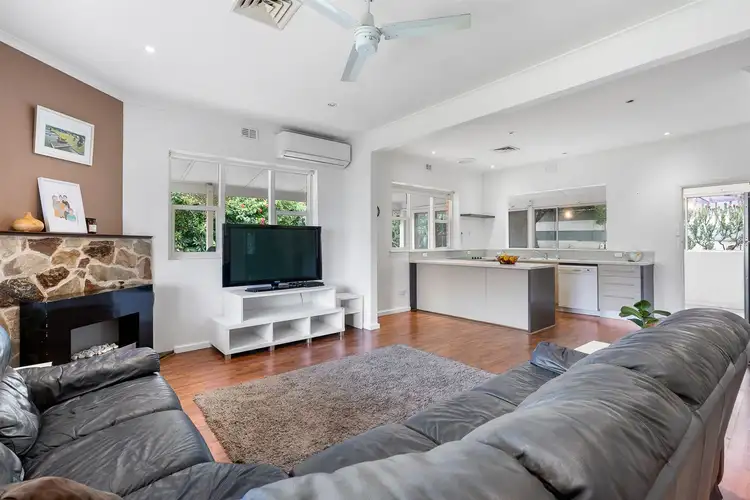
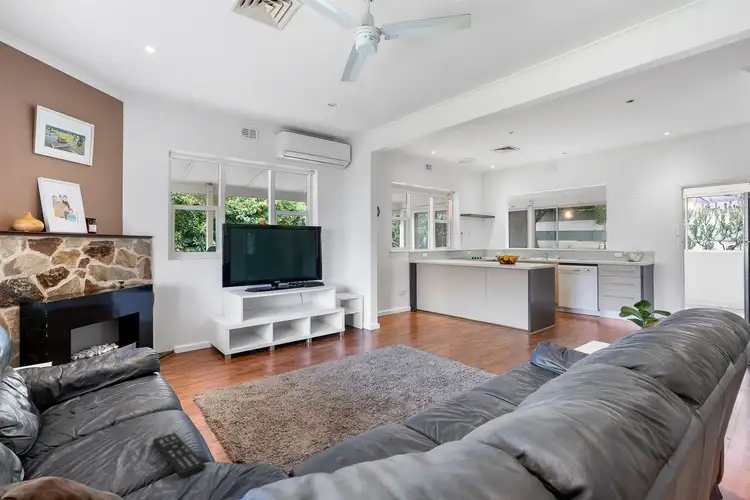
+ remote control [152,431,207,479]
